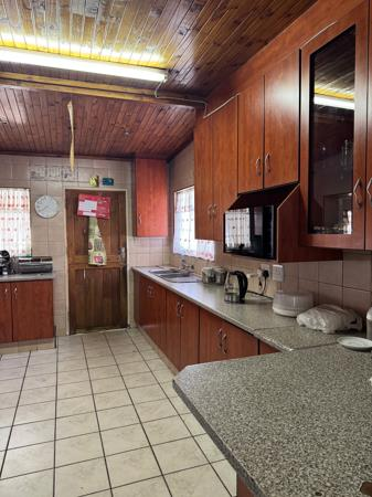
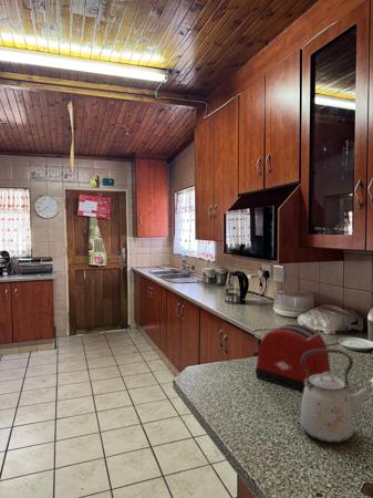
+ kettle [299,349,373,444]
+ toaster [252,323,332,393]
